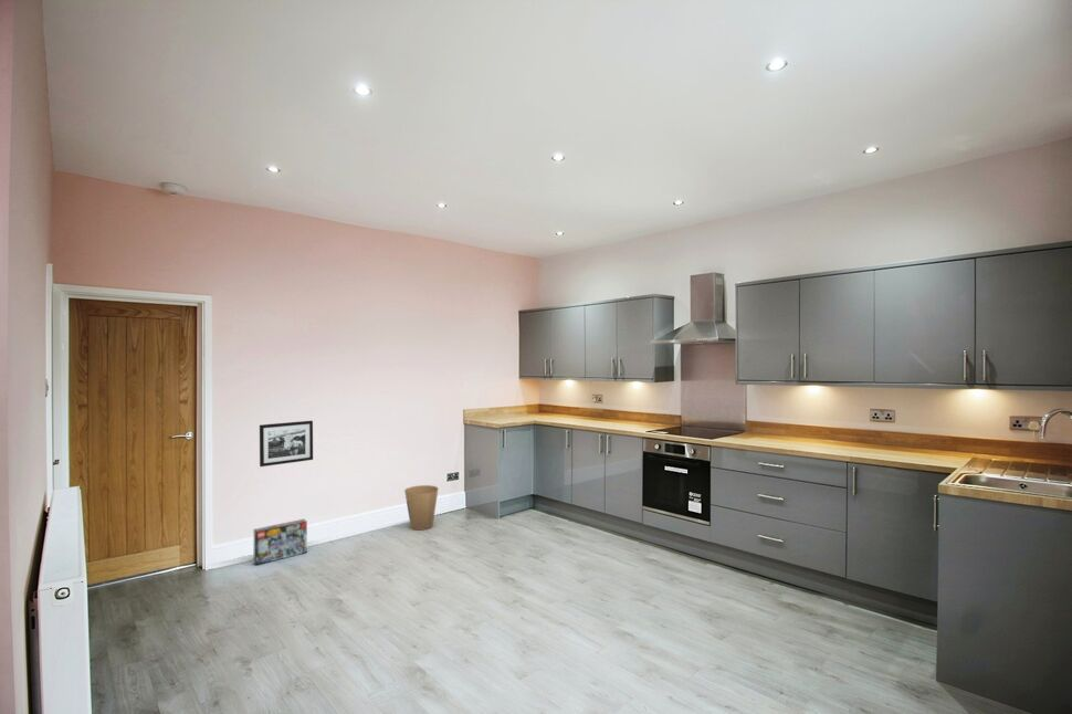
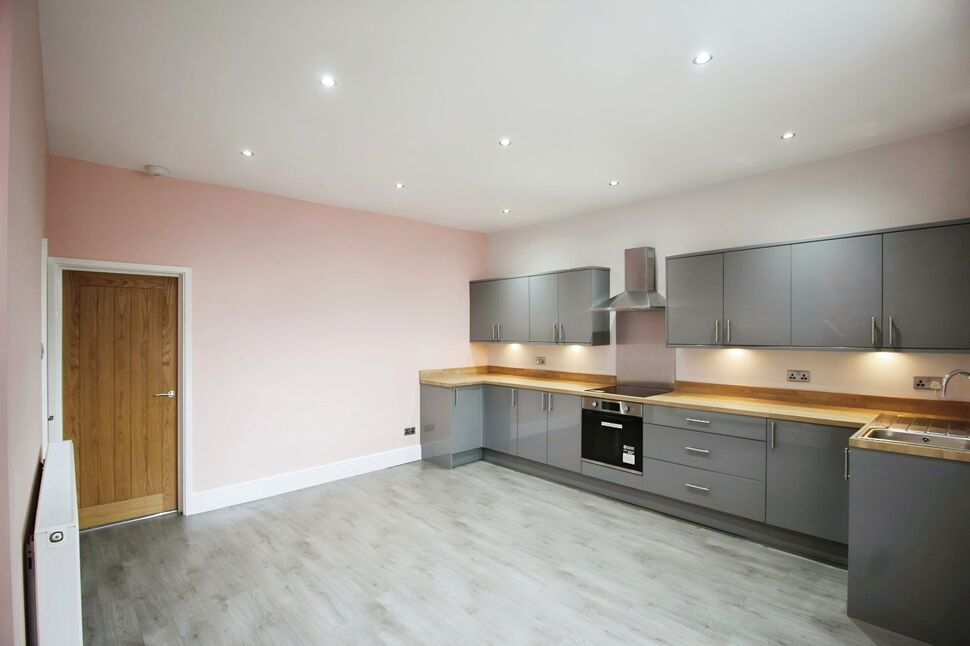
- picture frame [259,420,314,468]
- box [252,518,308,566]
- trash can [403,484,439,532]
